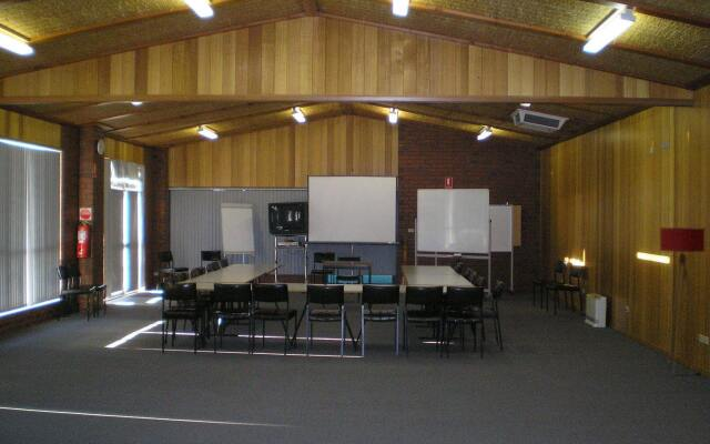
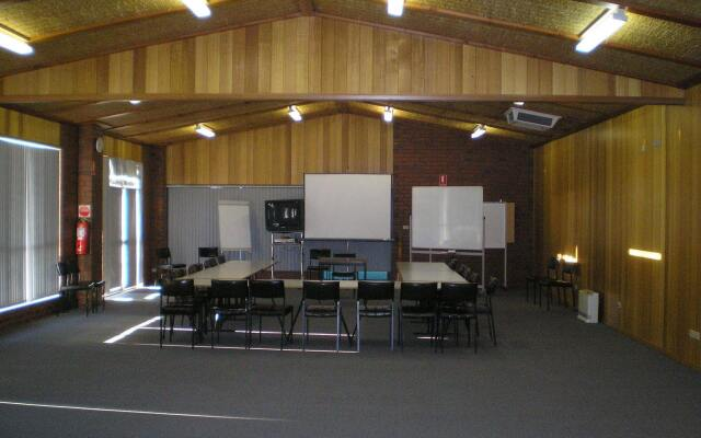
- floor lamp [659,226,707,376]
